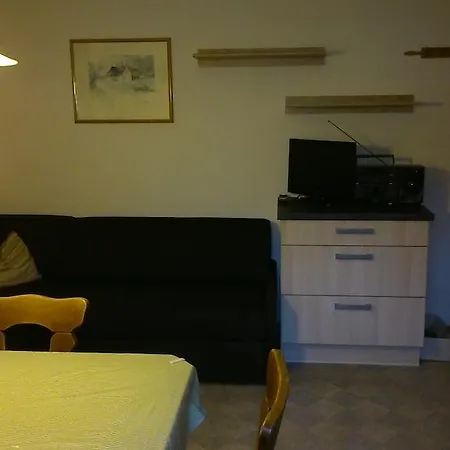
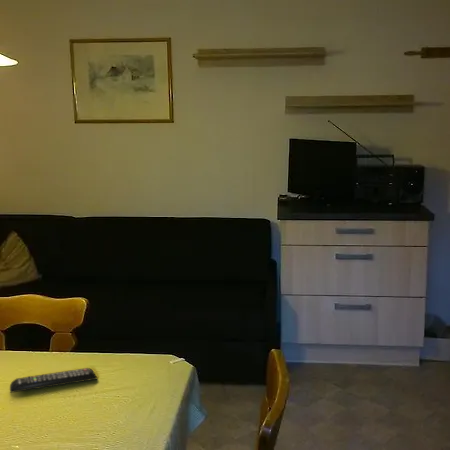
+ remote control [9,367,98,394]
